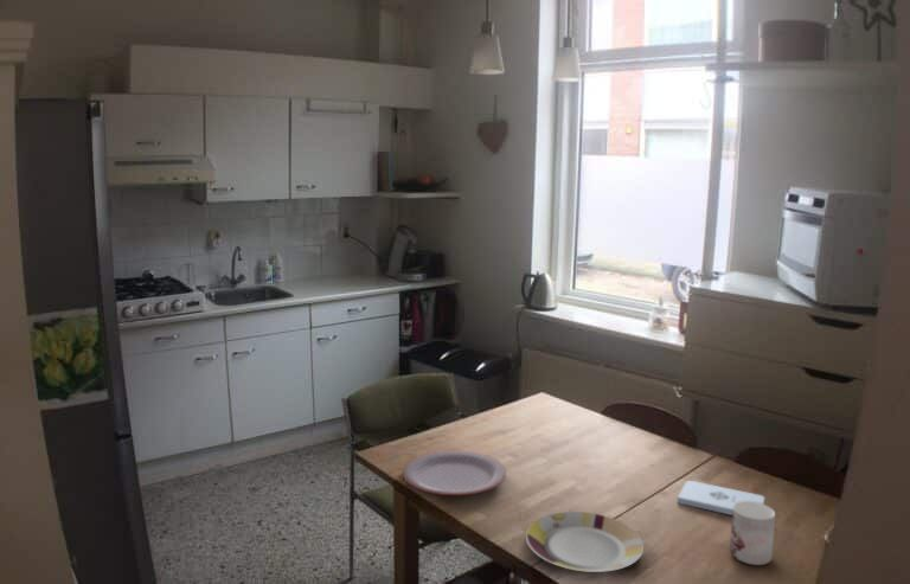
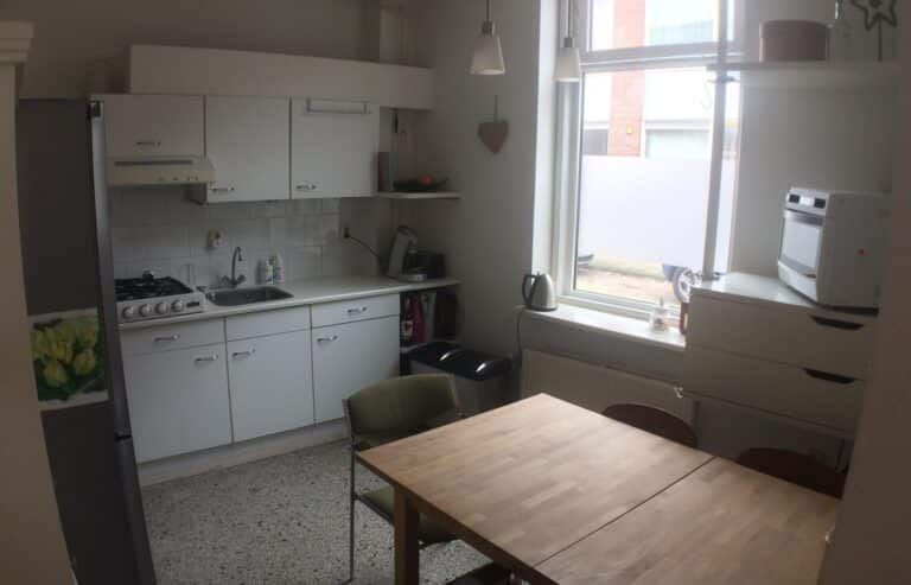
- mug [729,501,776,566]
- plate [525,511,645,573]
- plate [402,449,507,496]
- notepad [677,480,765,516]
